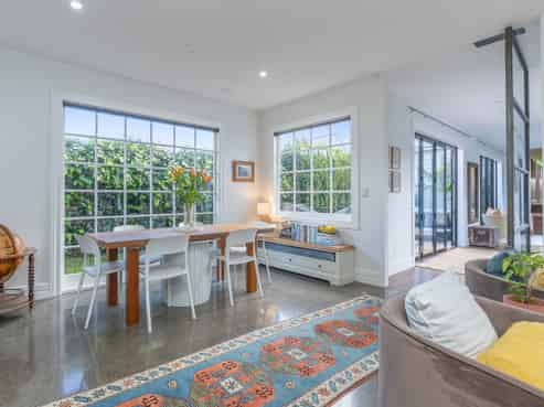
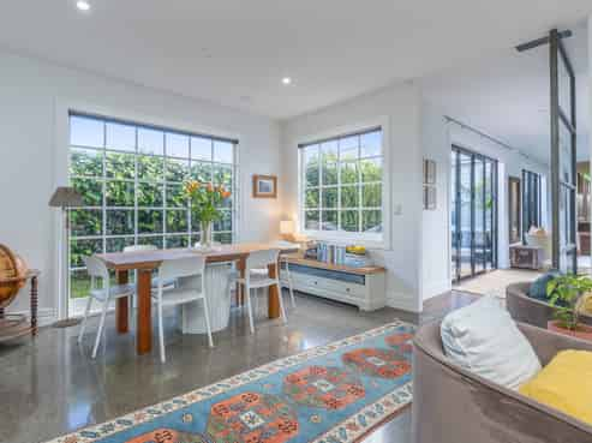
+ floor lamp [47,185,86,328]
